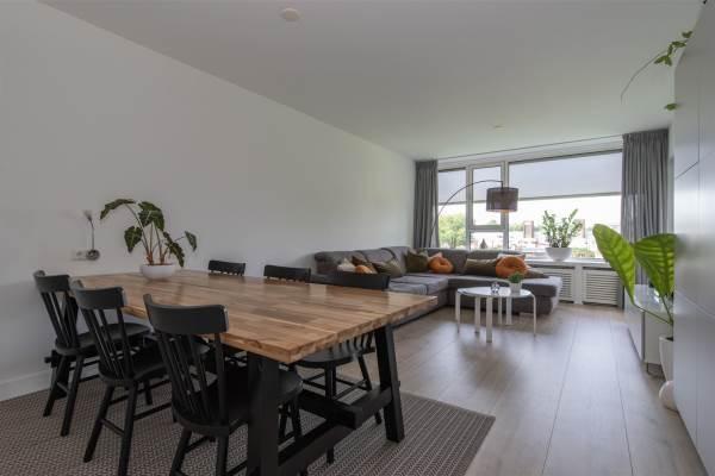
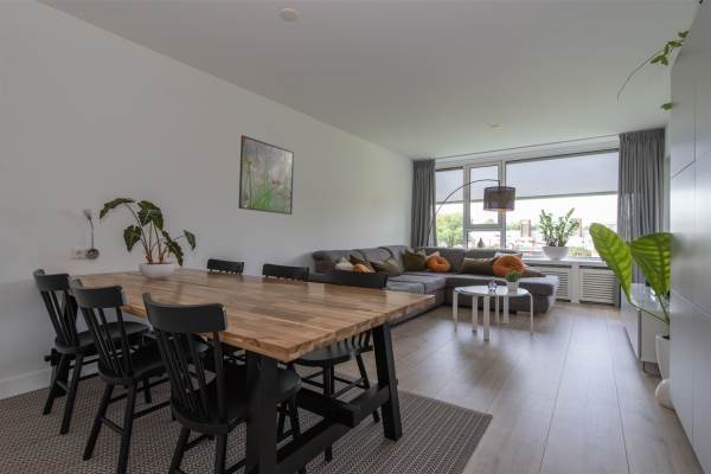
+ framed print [237,134,295,216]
